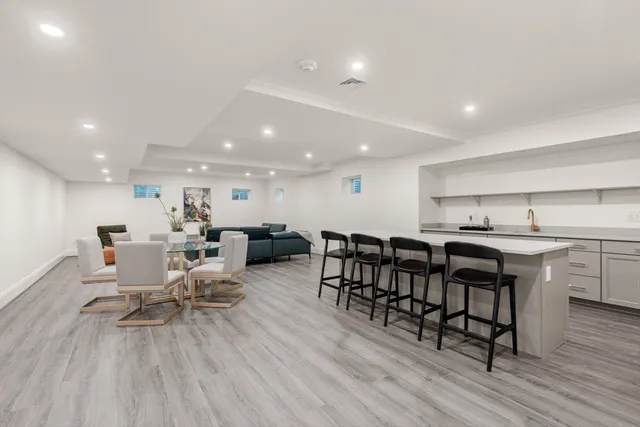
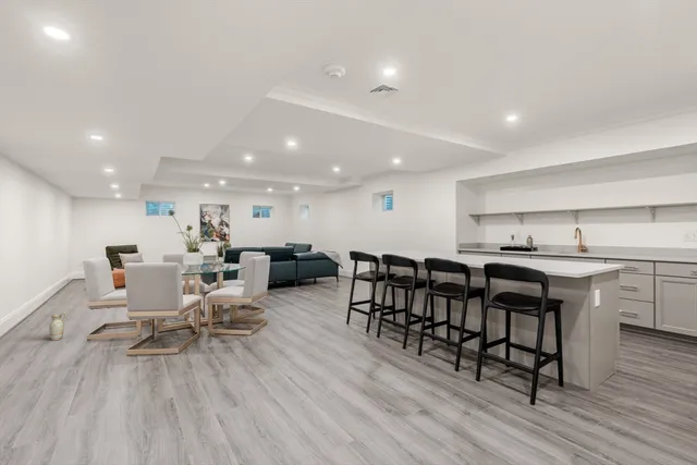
+ ceramic jug [48,311,68,342]
